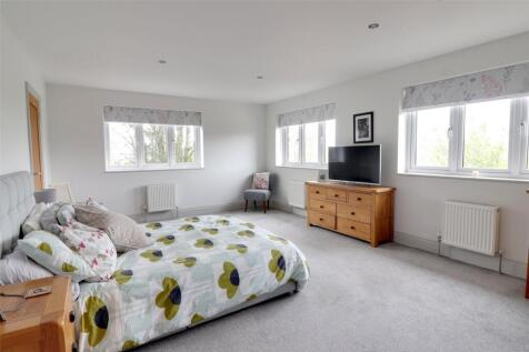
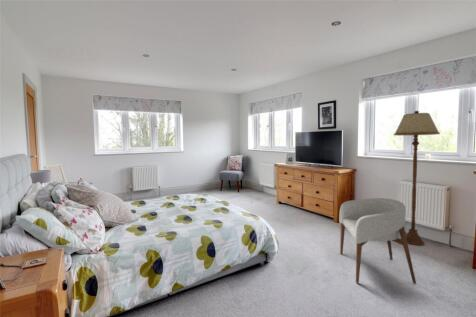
+ armchair [338,197,417,285]
+ floor lamp [393,110,441,246]
